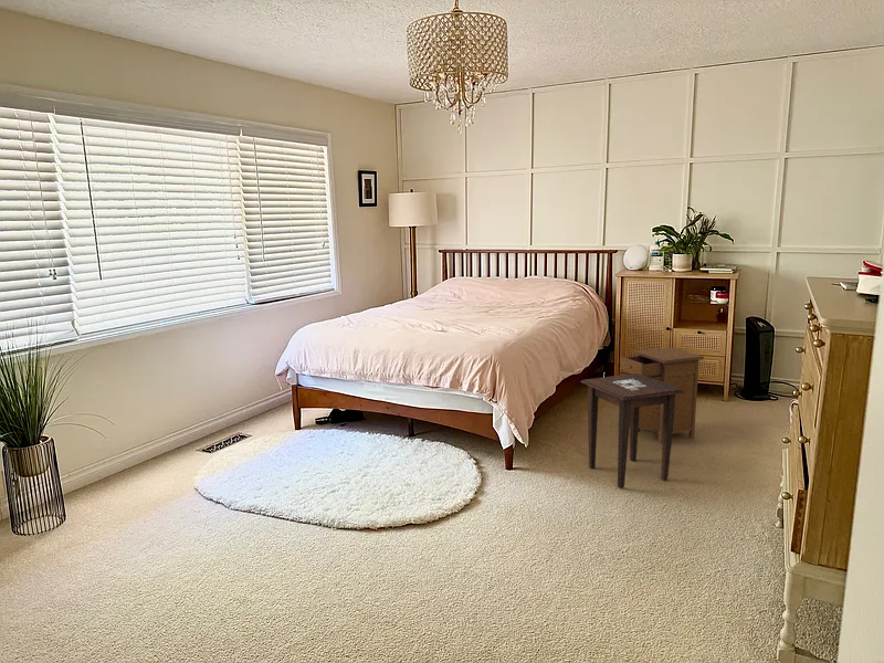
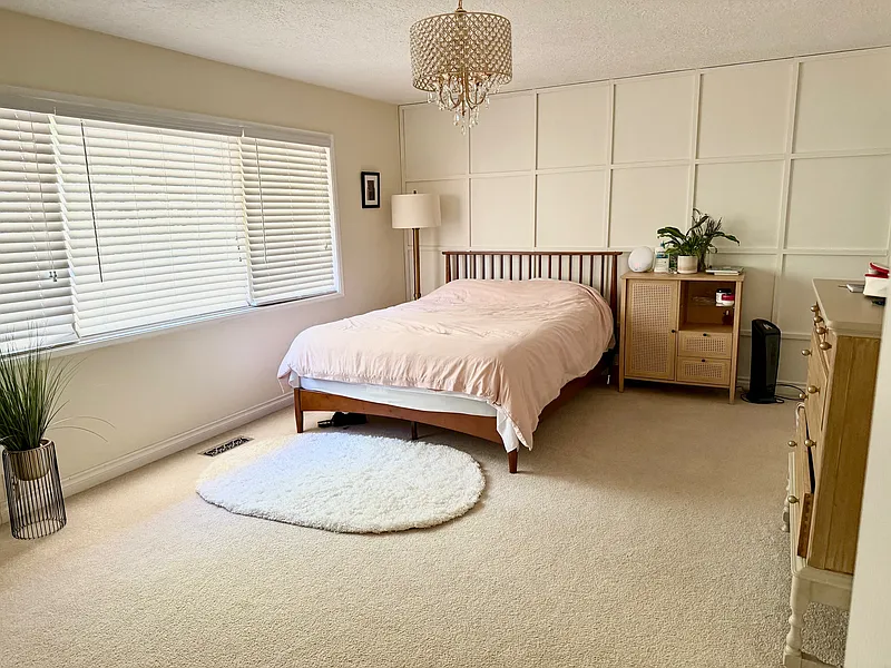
- side table [579,373,685,490]
- nightstand [619,346,705,444]
